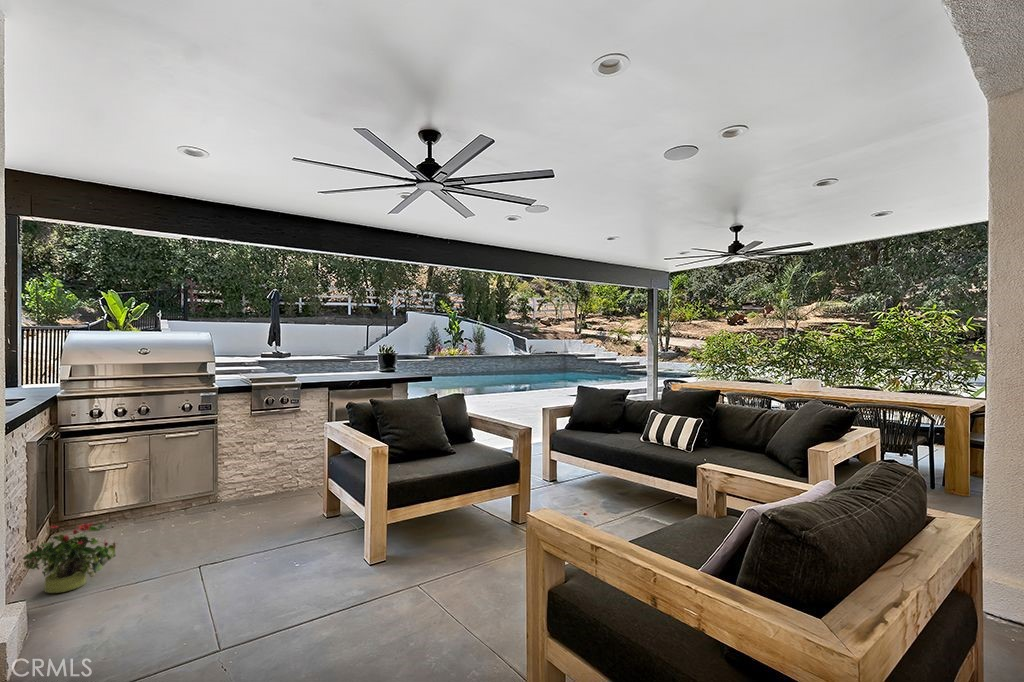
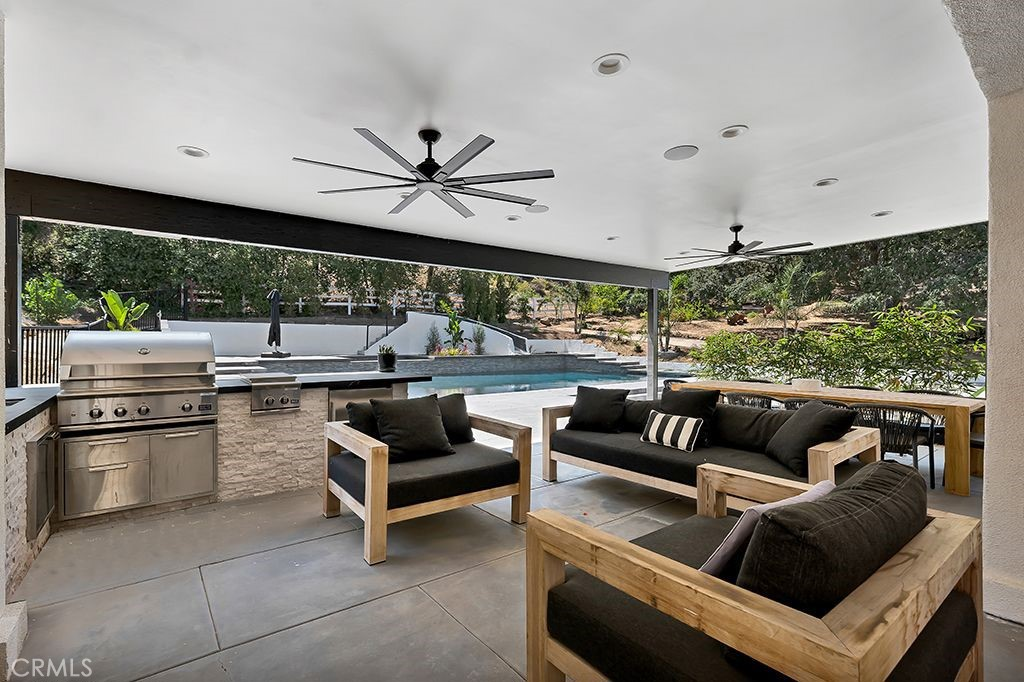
- potted plant [22,522,119,594]
